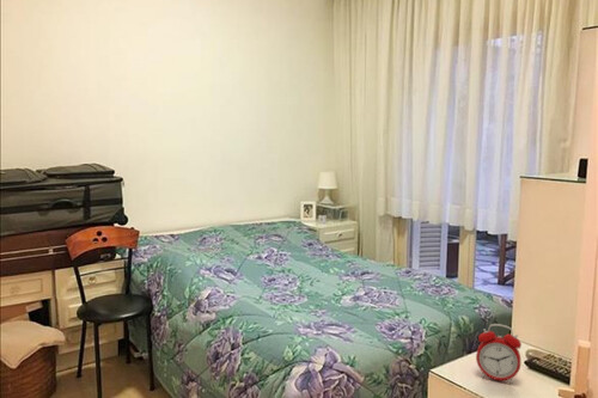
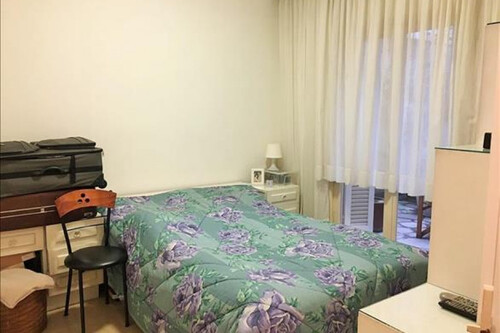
- alarm clock [475,323,523,384]
